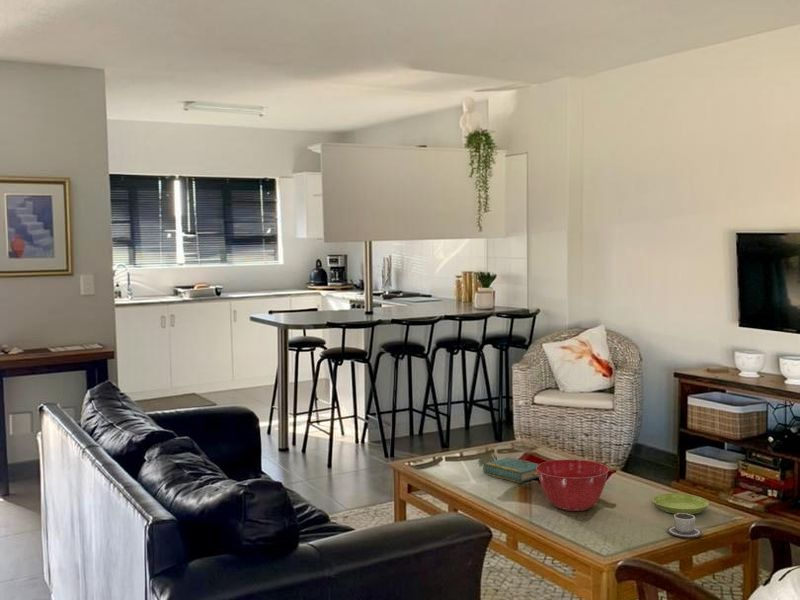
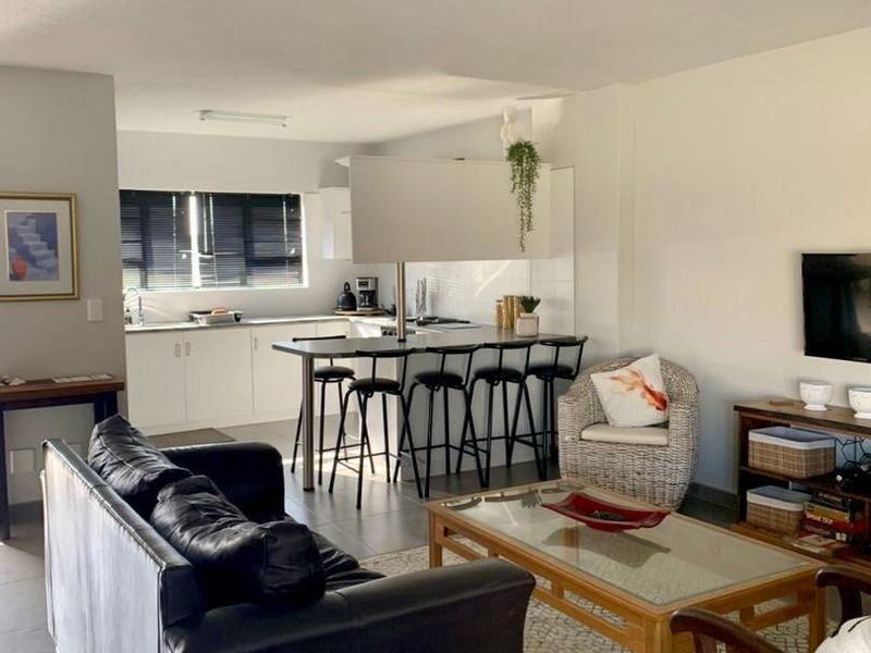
- cup [666,513,703,539]
- book [482,456,539,484]
- mixing bowl [536,458,610,512]
- saucer [652,493,710,515]
